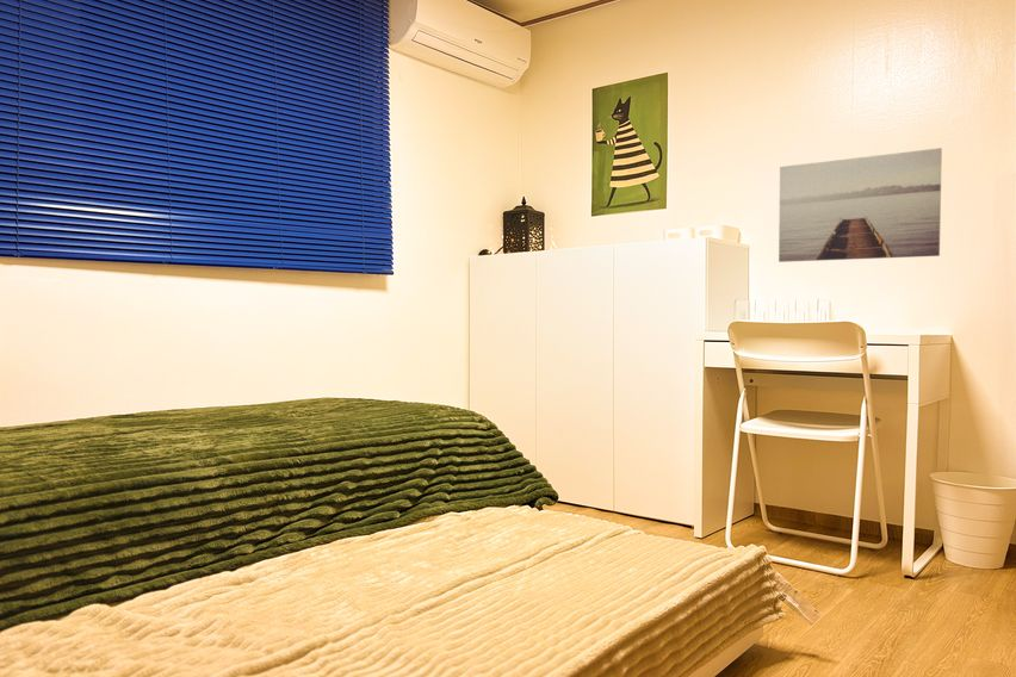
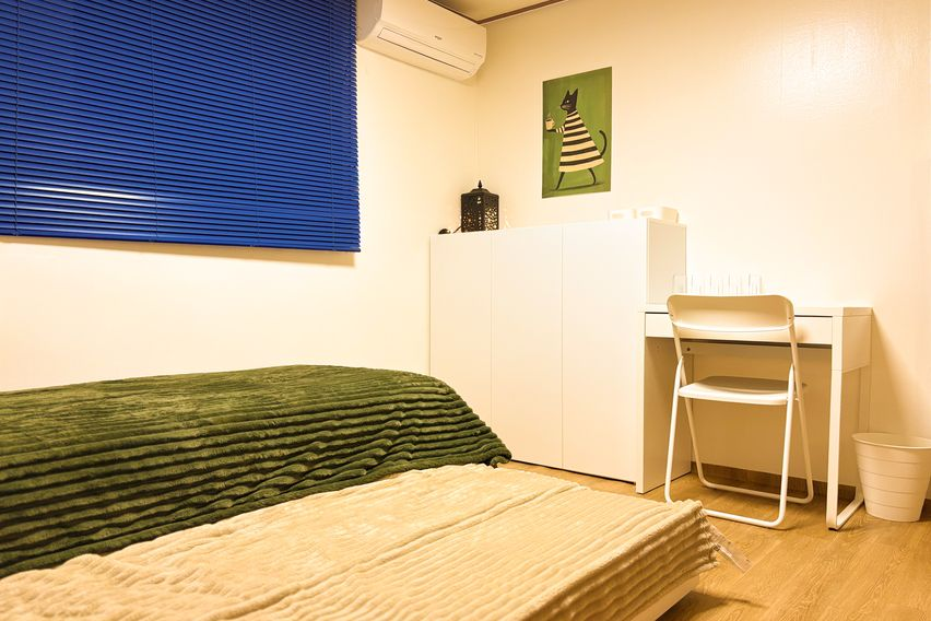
- wall art [778,147,943,263]
